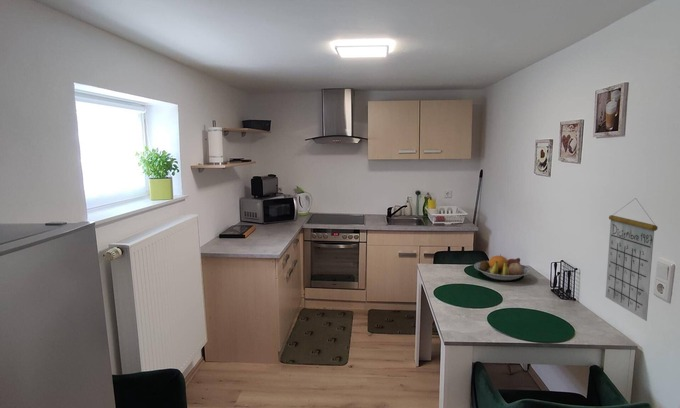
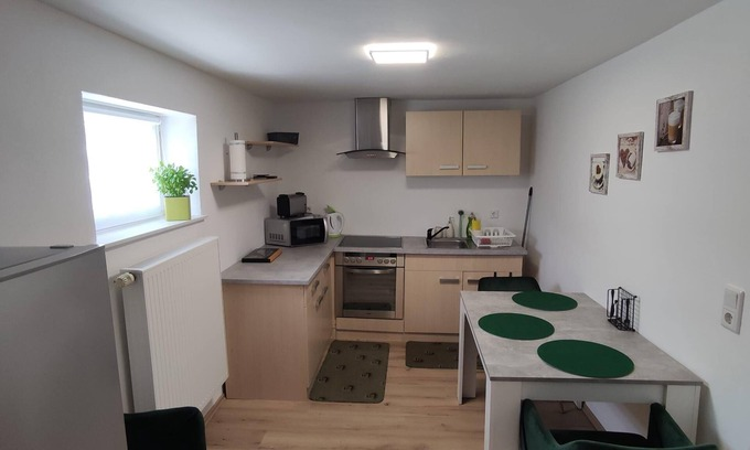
- fruit bowl [473,253,532,281]
- calendar [604,197,659,322]
